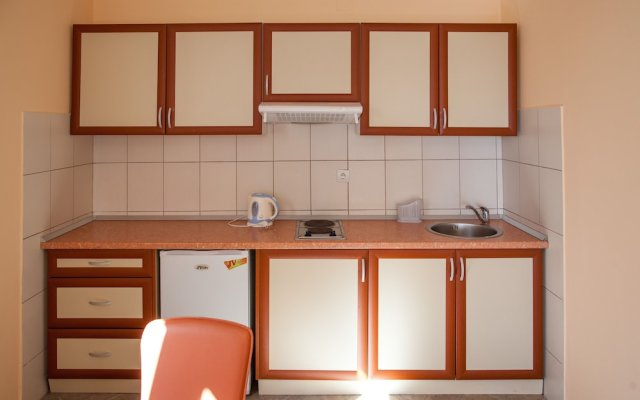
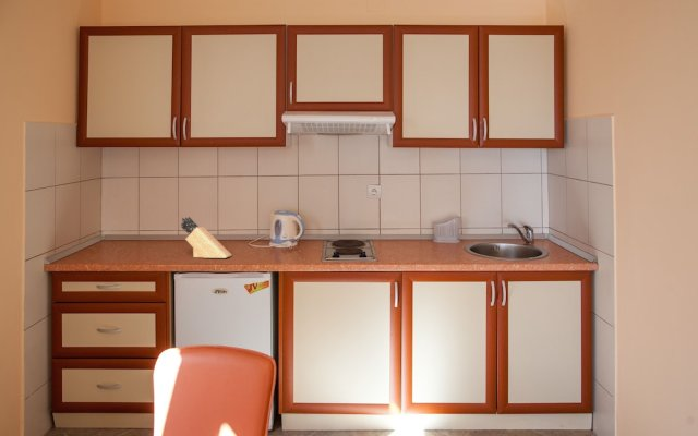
+ knife block [180,216,233,259]
